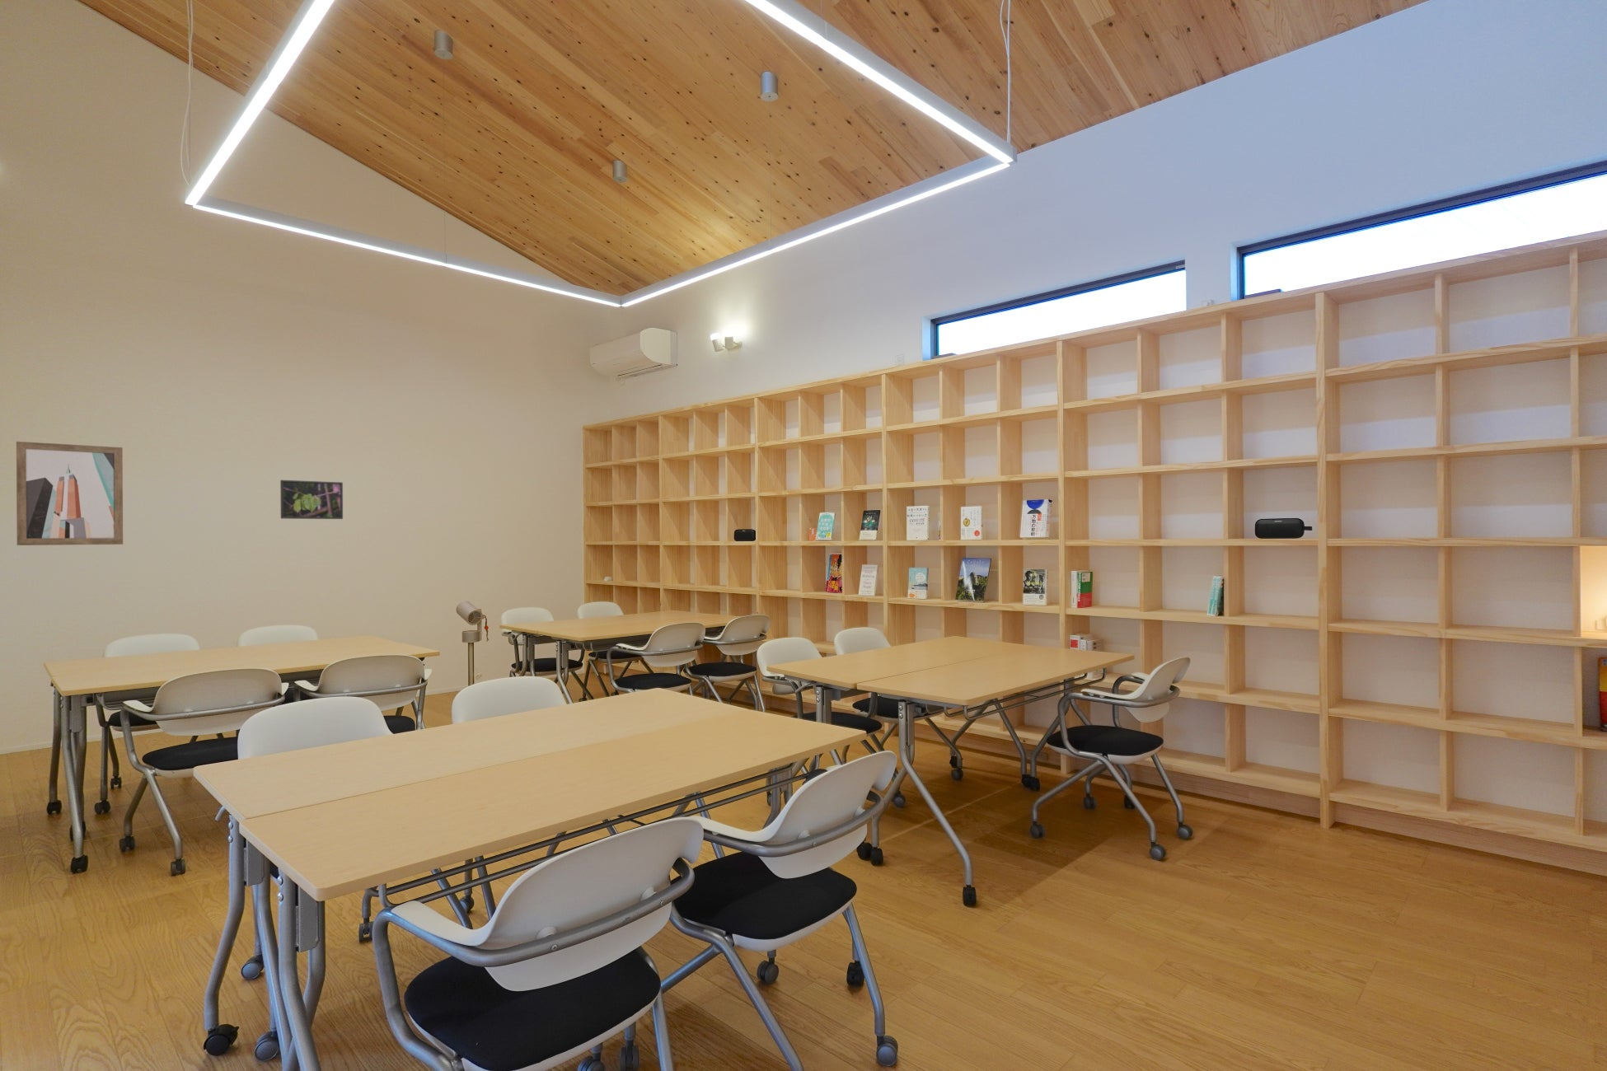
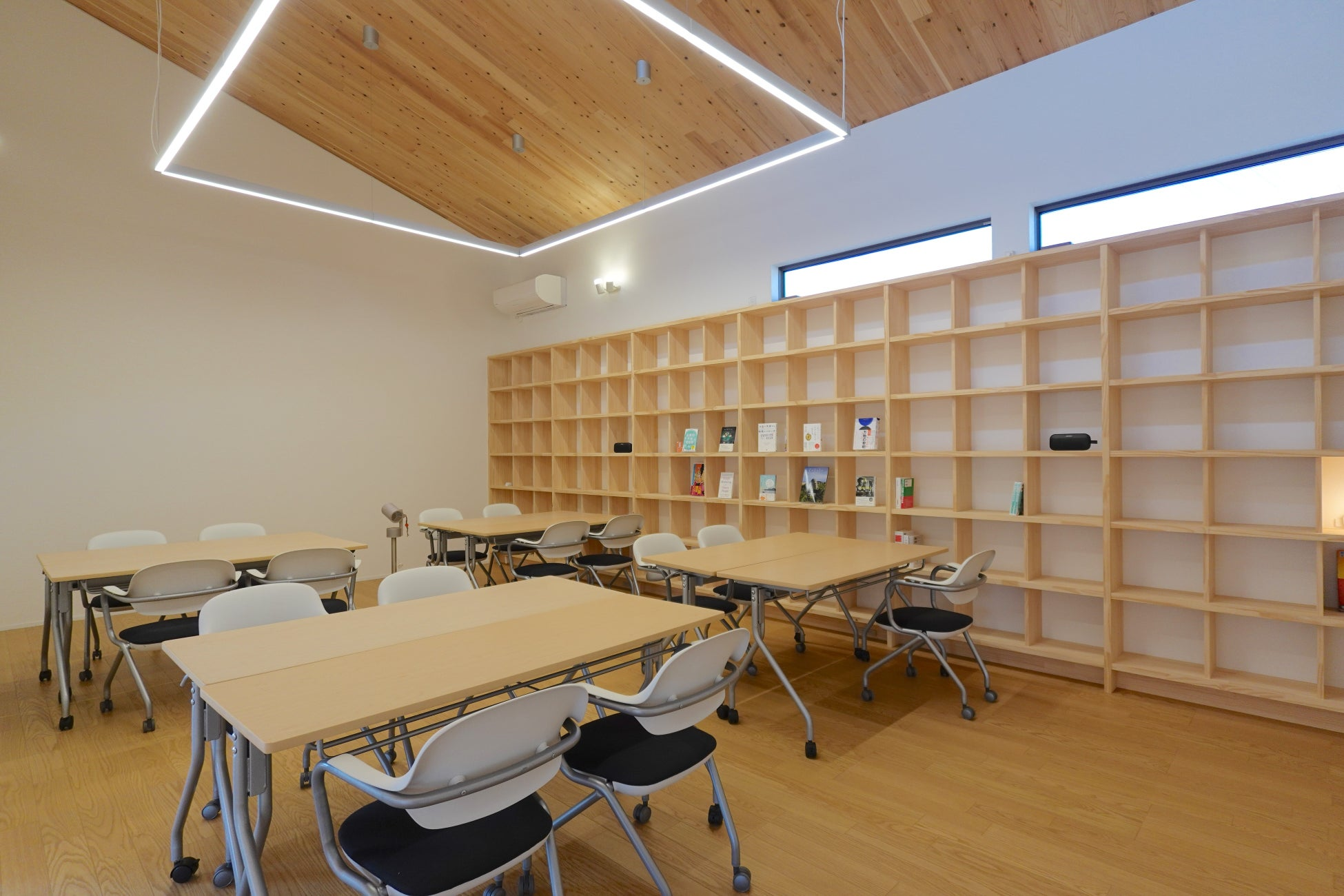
- wall art [16,441,123,546]
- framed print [280,479,343,520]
